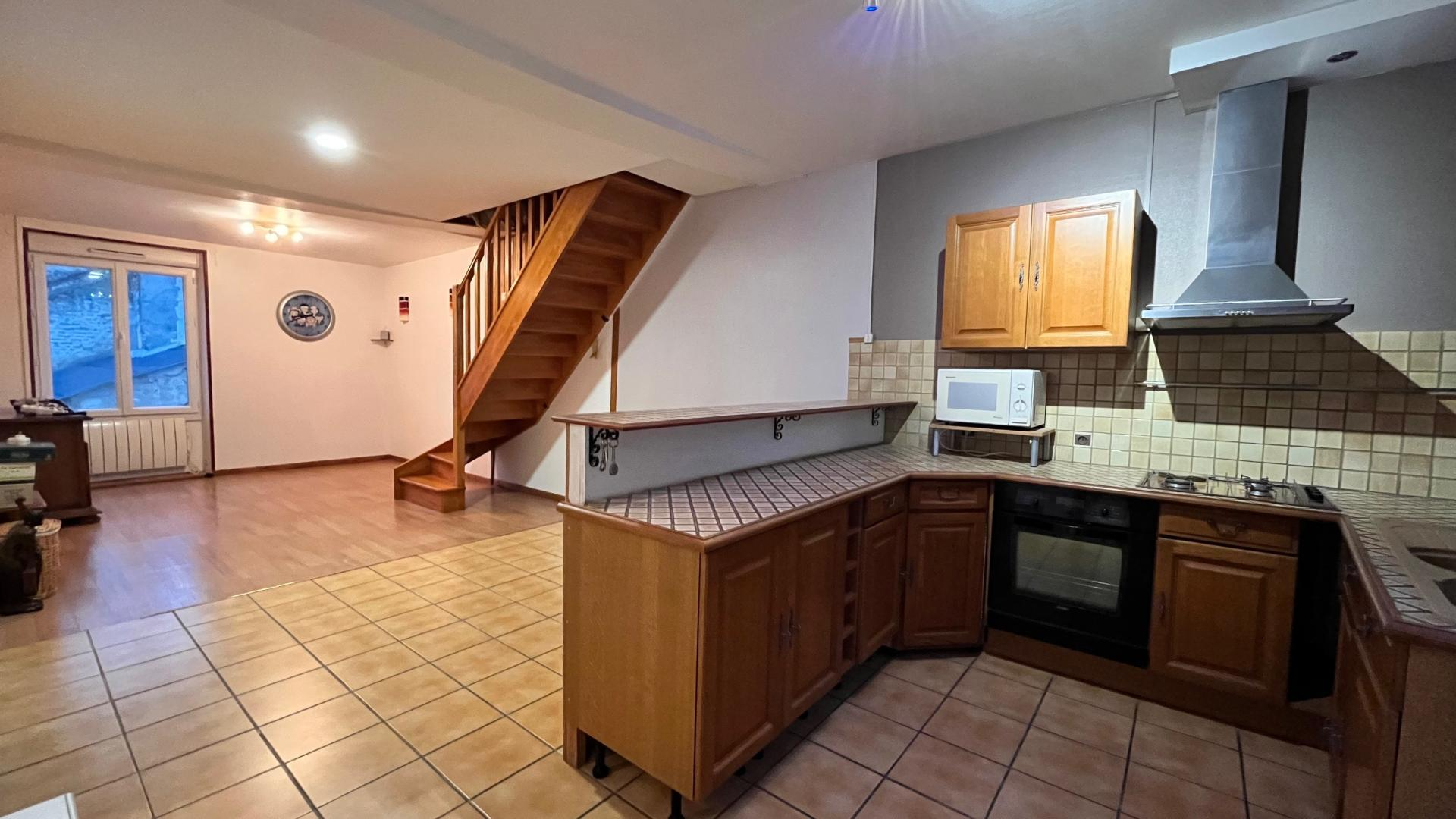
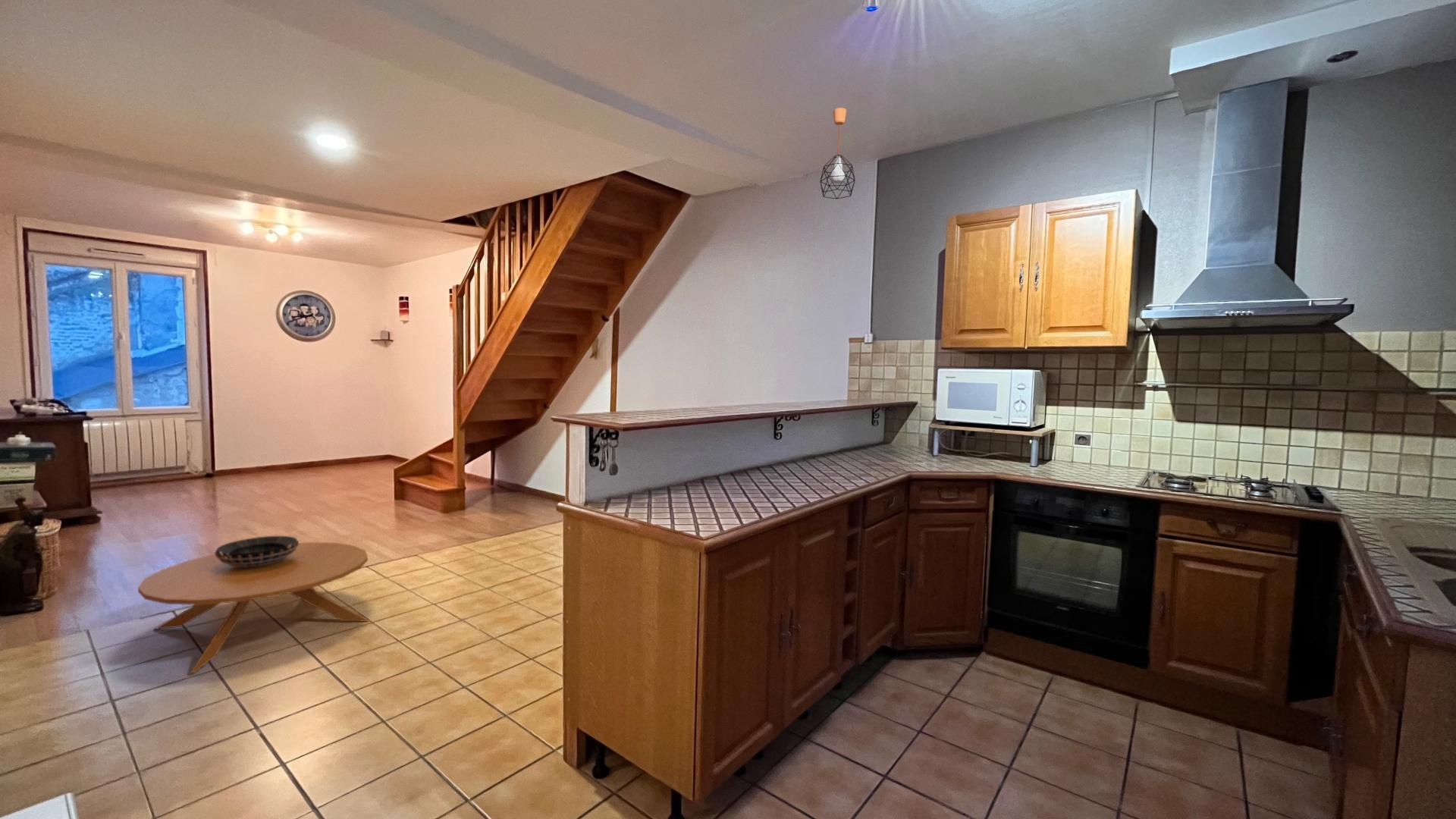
+ coffee table [137,541,371,673]
+ decorative bowl [214,535,300,566]
+ pendant light [819,107,856,199]
